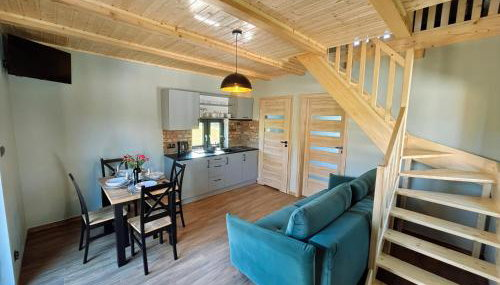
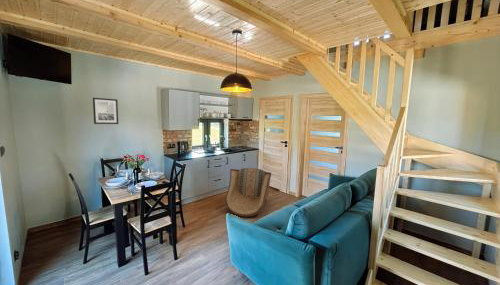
+ wall art [92,97,119,125]
+ armchair [225,167,272,218]
